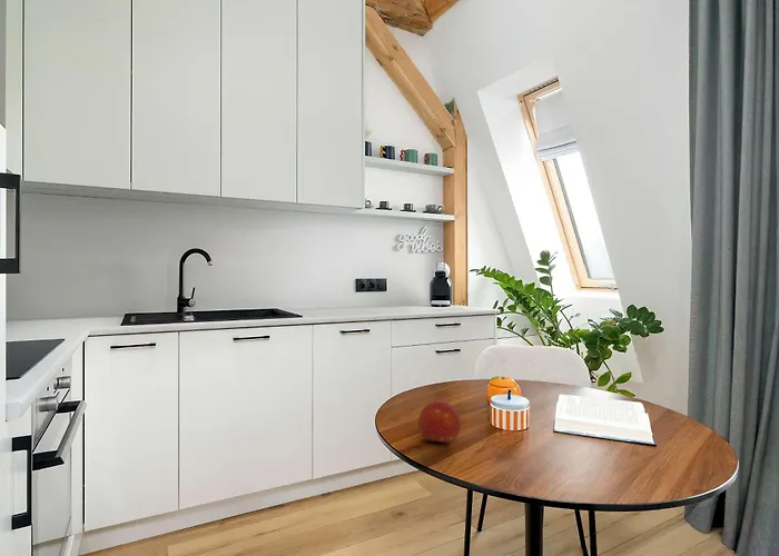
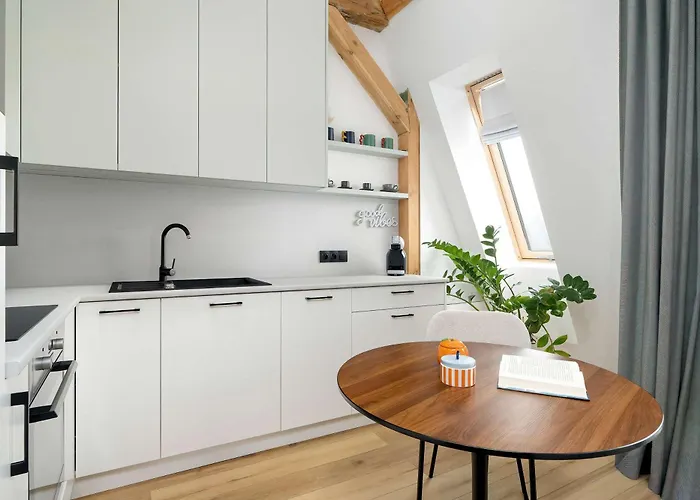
- fruit [417,400,462,445]
